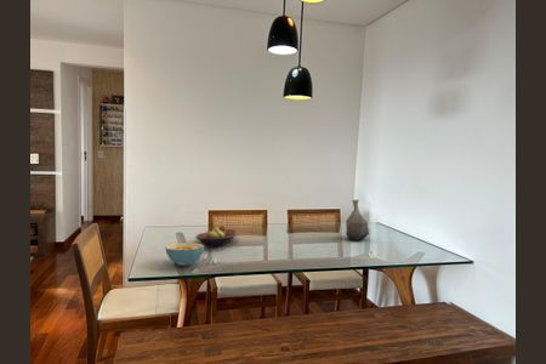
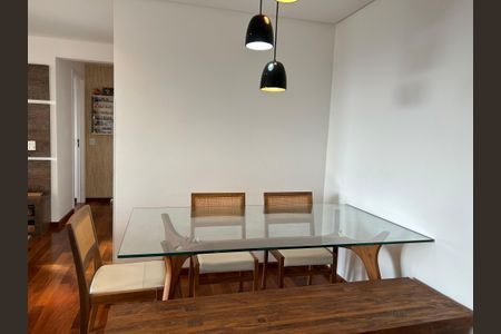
- vase [345,199,370,241]
- cereal bowl [165,241,205,267]
- fruit bowl [194,224,239,248]
